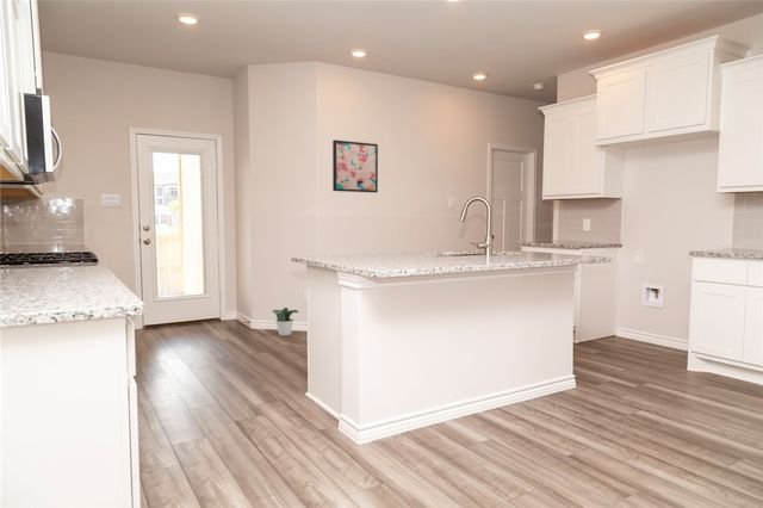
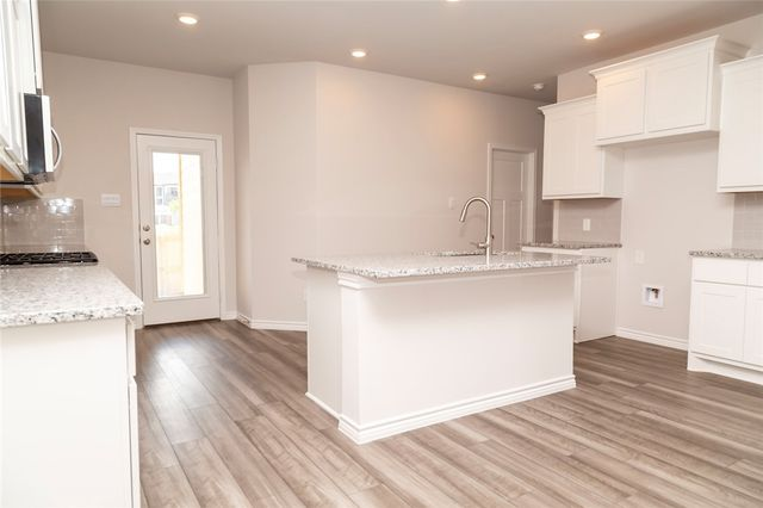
- potted plant [272,306,299,336]
- wall art [331,138,379,193]
